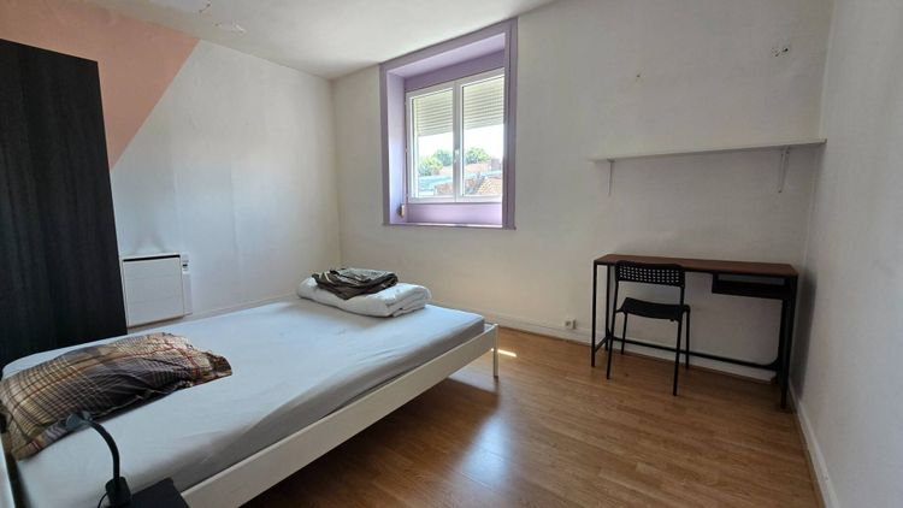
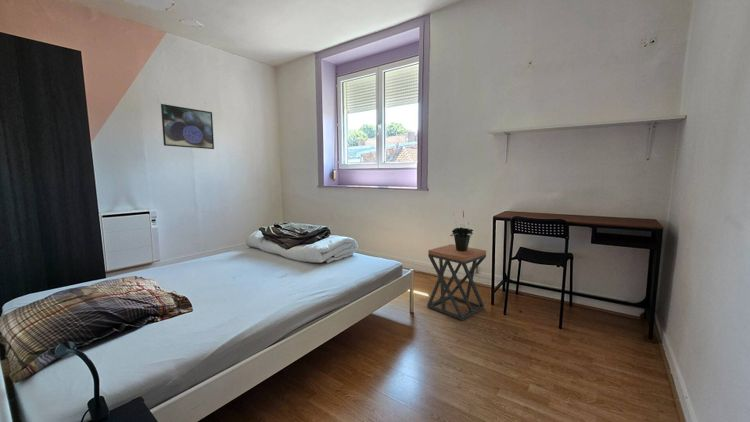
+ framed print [160,103,215,150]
+ stool [426,243,487,321]
+ potted plant [449,211,474,251]
